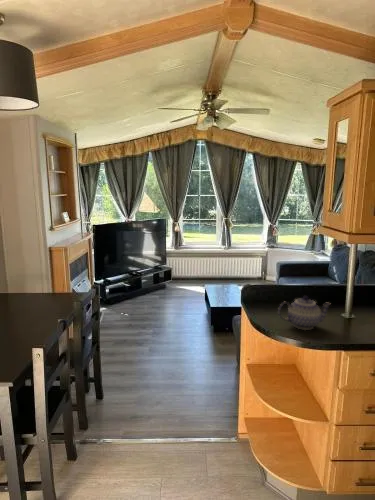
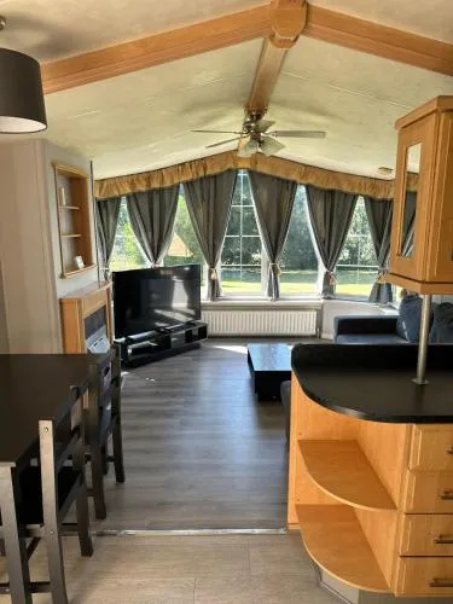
- teapot [277,295,332,331]
